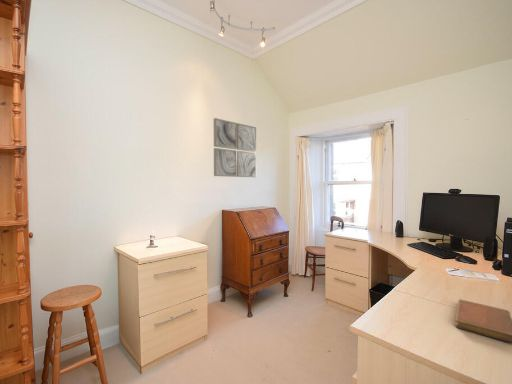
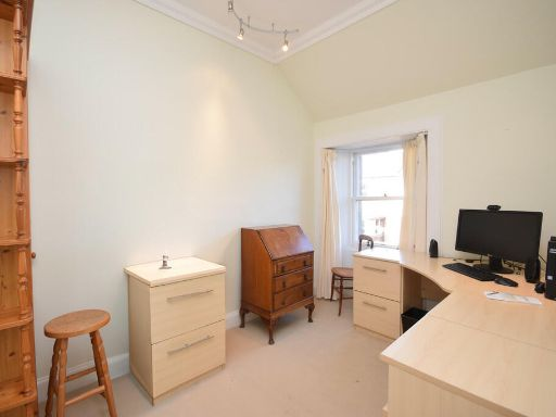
- notebook [454,298,512,344]
- wall art [213,117,257,178]
